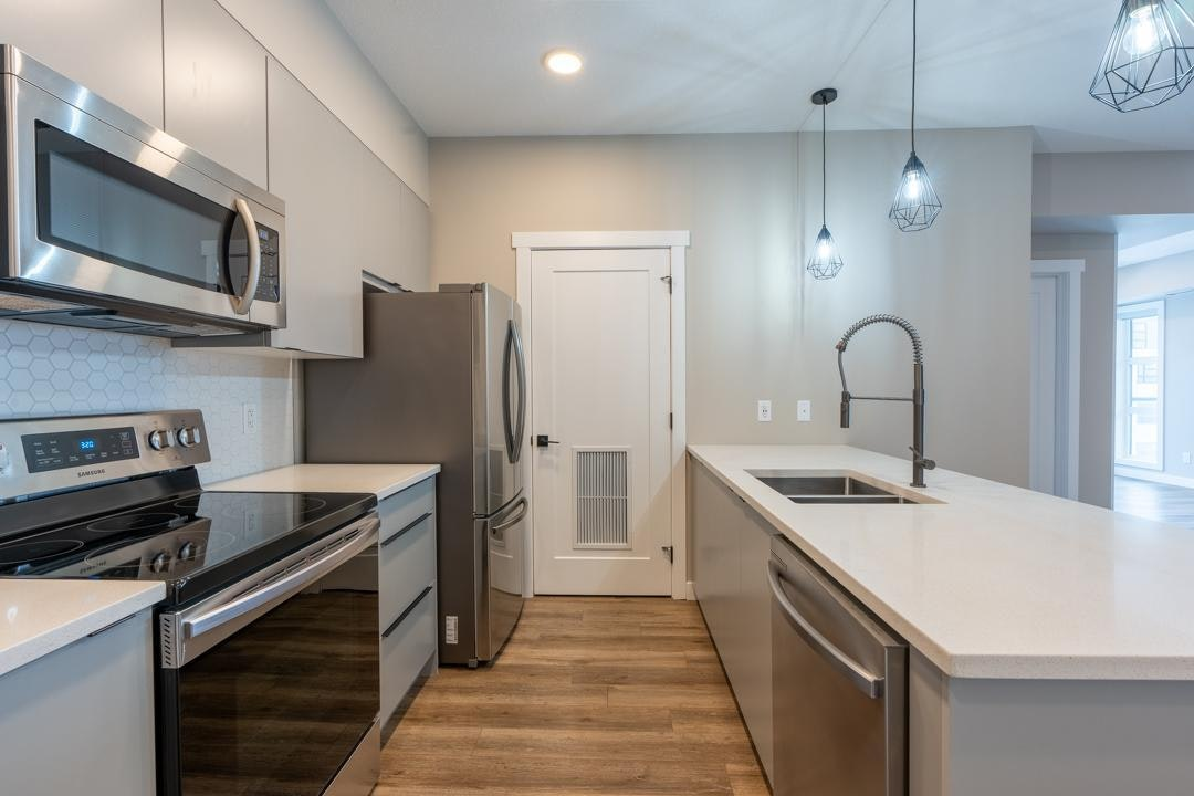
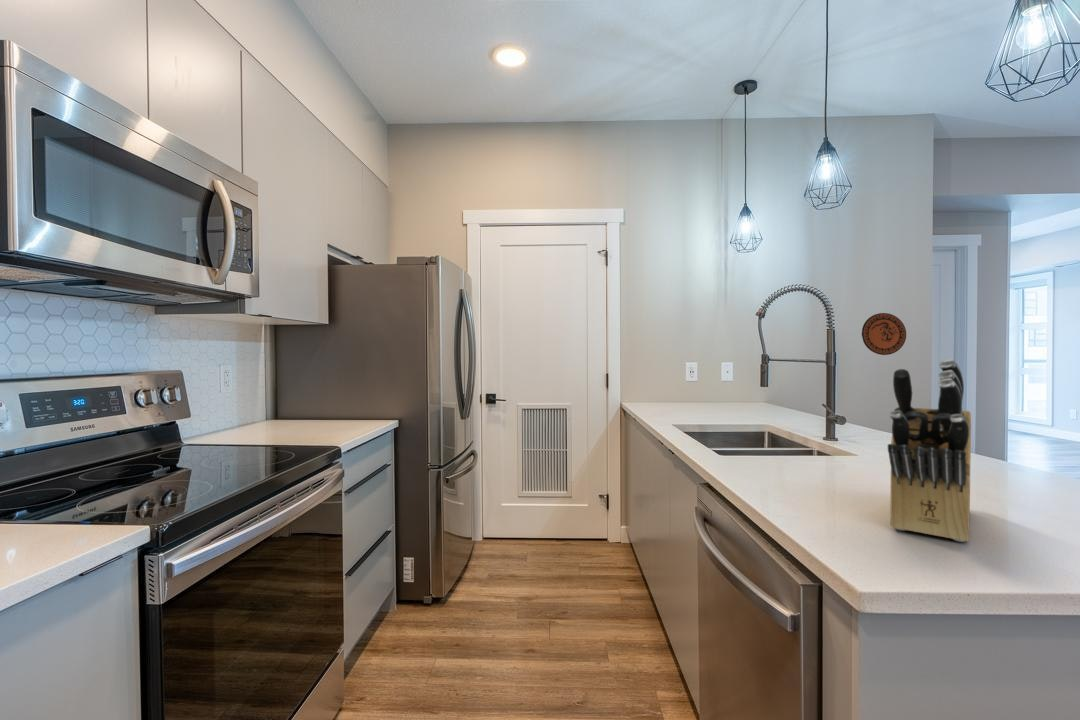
+ decorative plate [861,312,907,356]
+ knife block [887,358,972,543]
